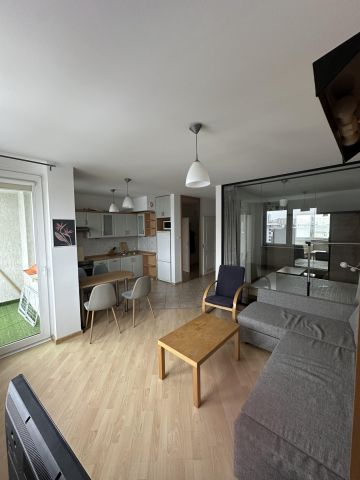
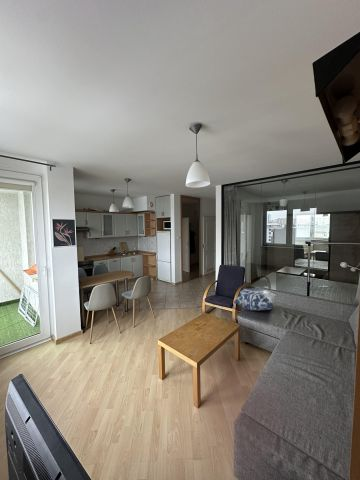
+ cushion [233,287,278,311]
